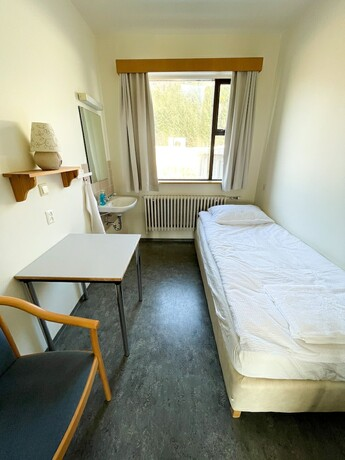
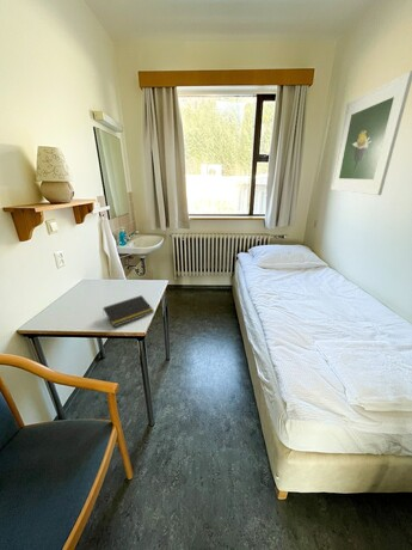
+ notepad [102,294,155,329]
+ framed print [330,69,412,196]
